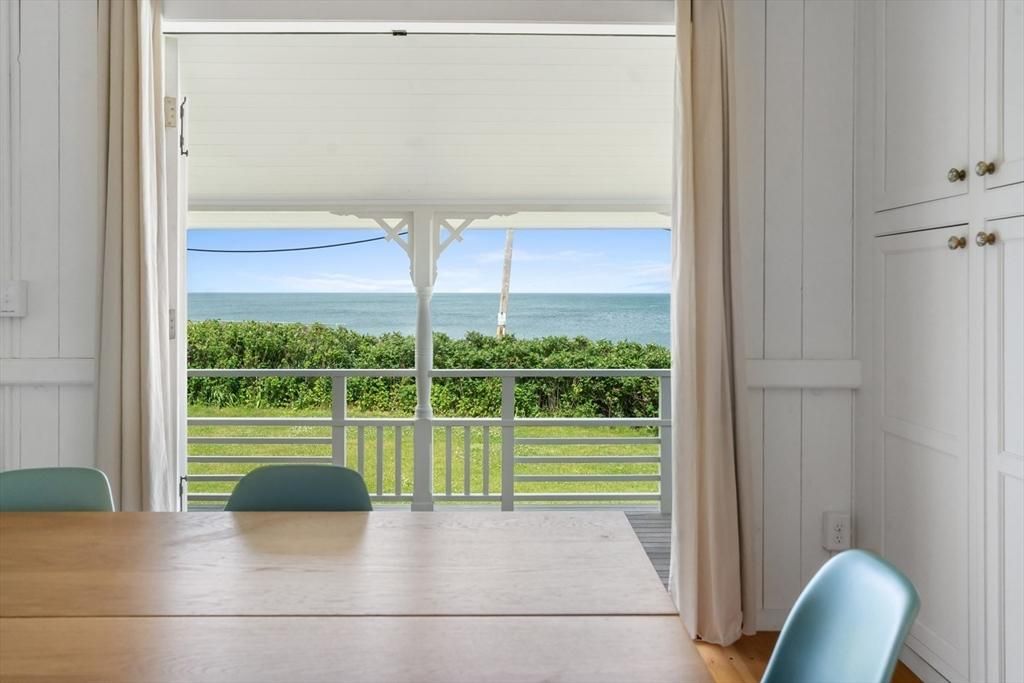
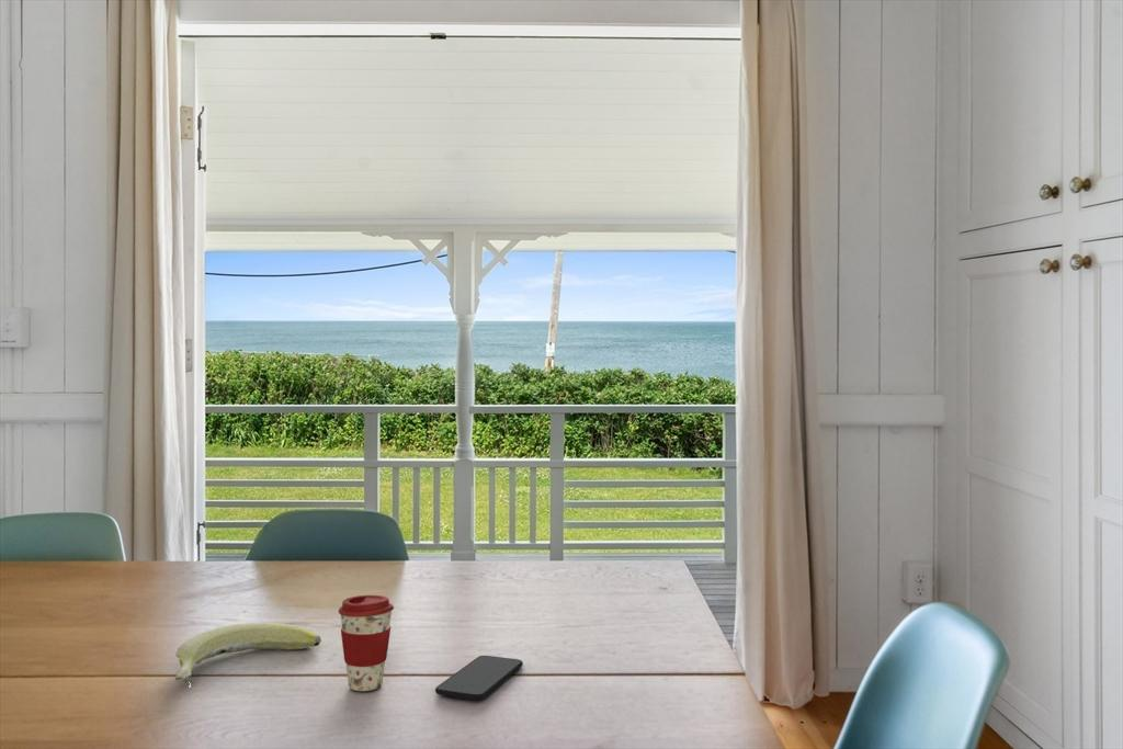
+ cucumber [174,622,322,683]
+ coffee cup [338,594,395,692]
+ smartphone [434,655,524,701]
